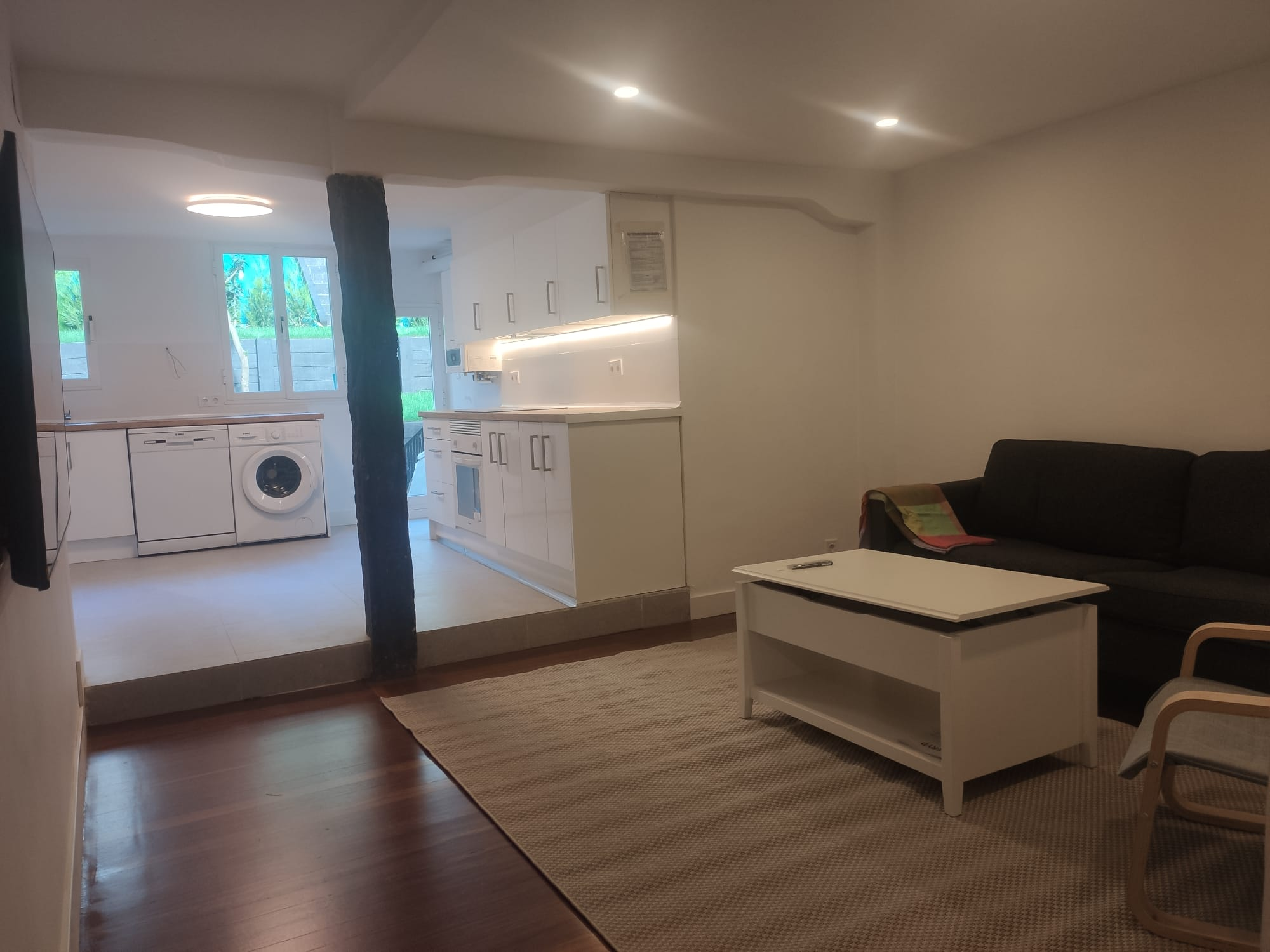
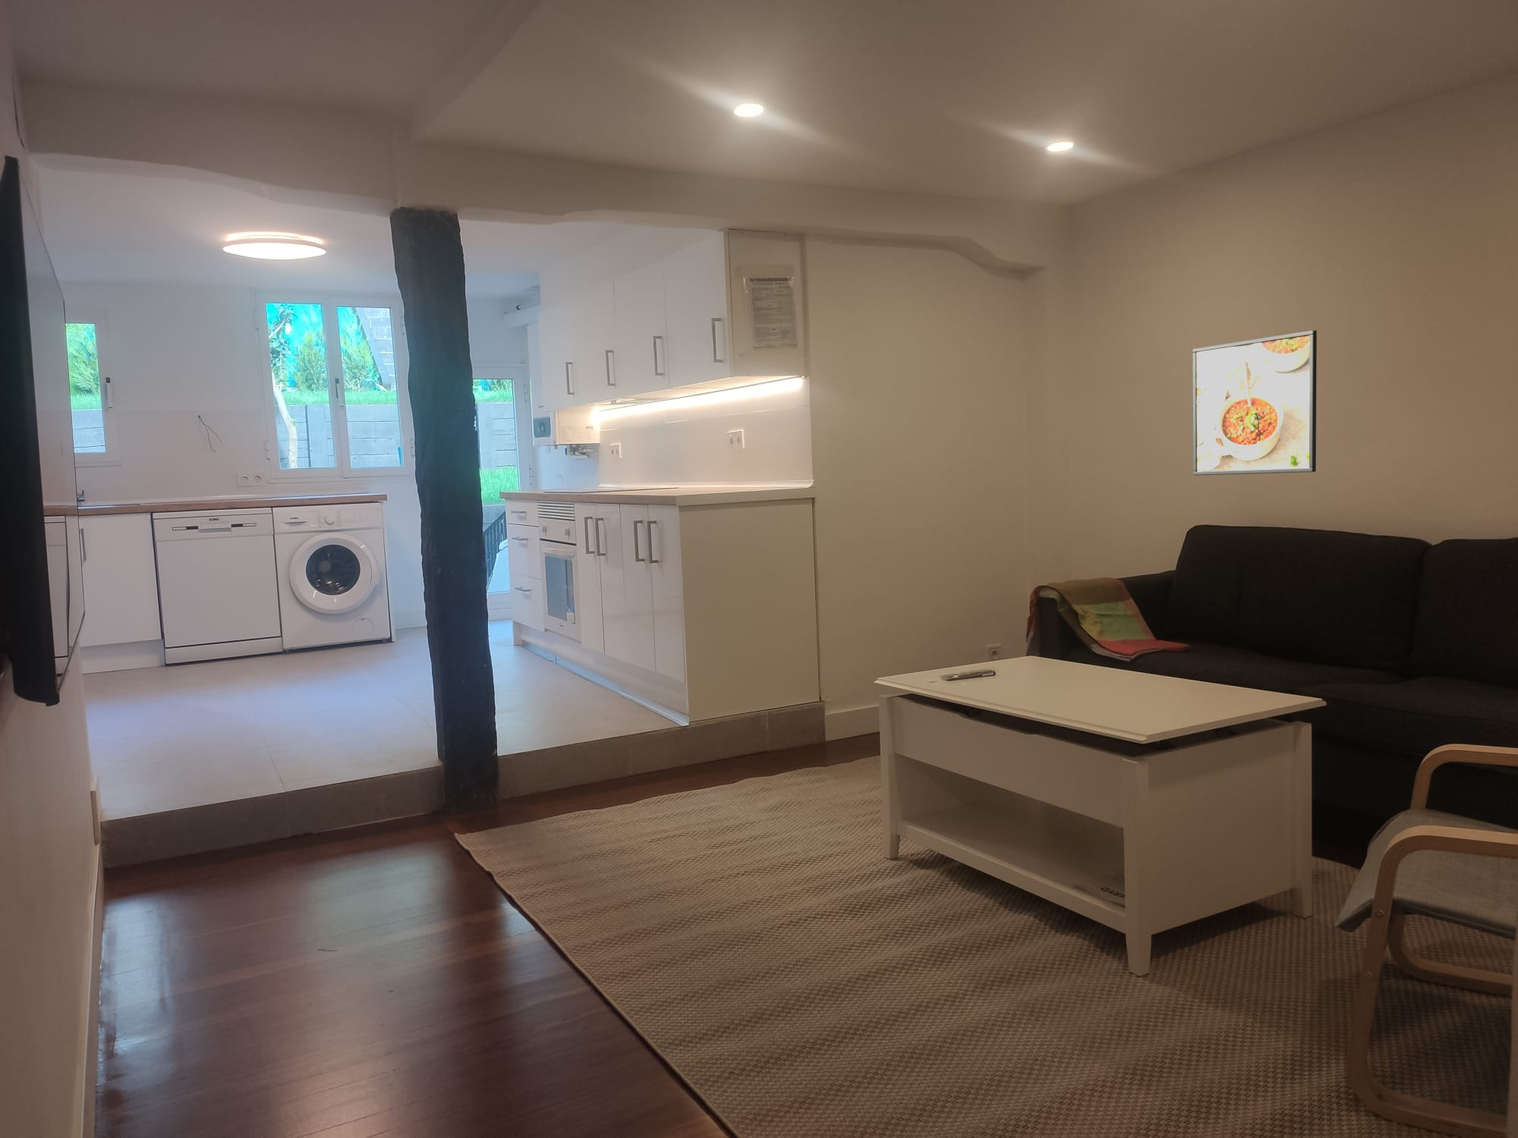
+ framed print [1192,329,1317,476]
